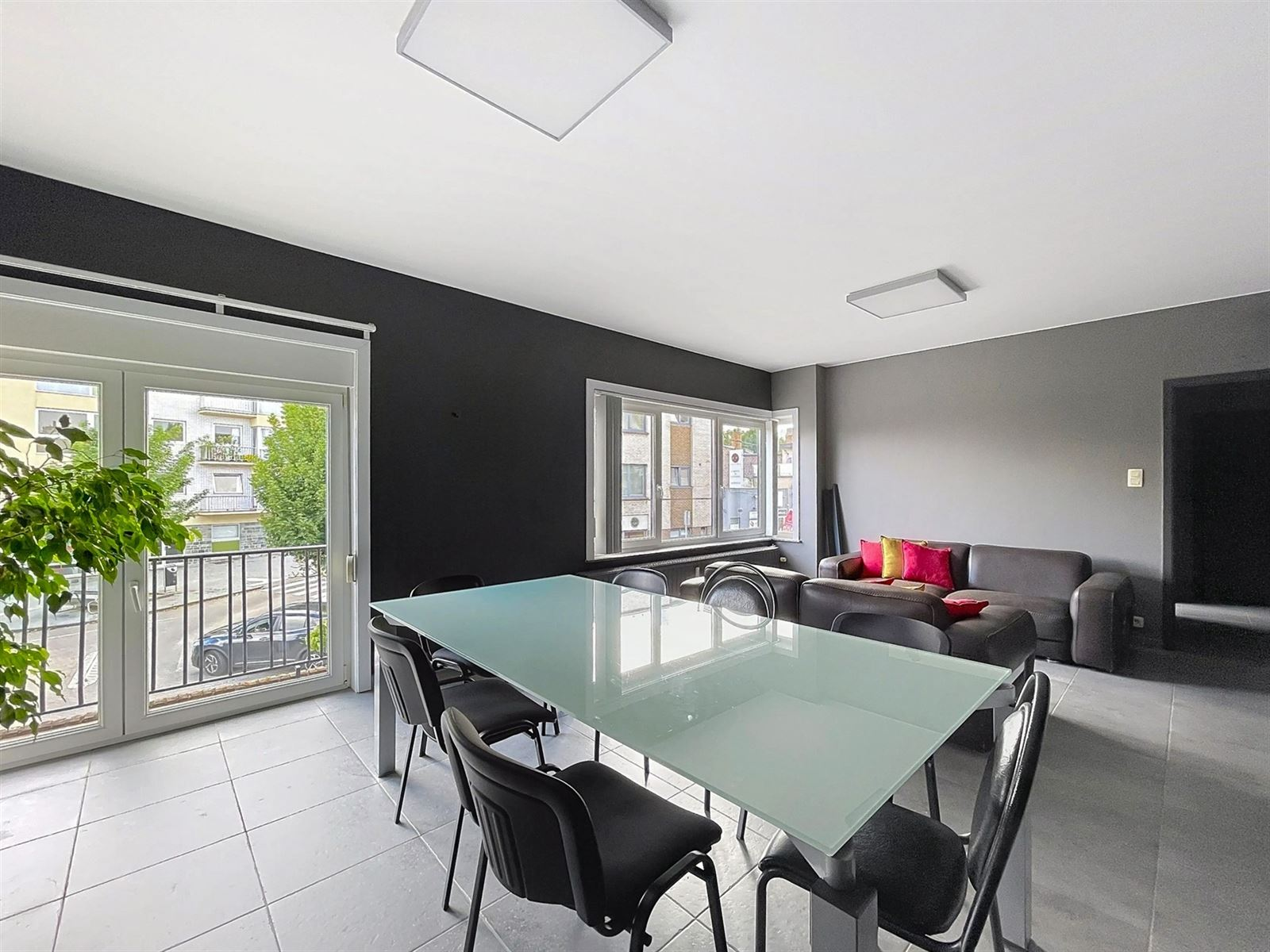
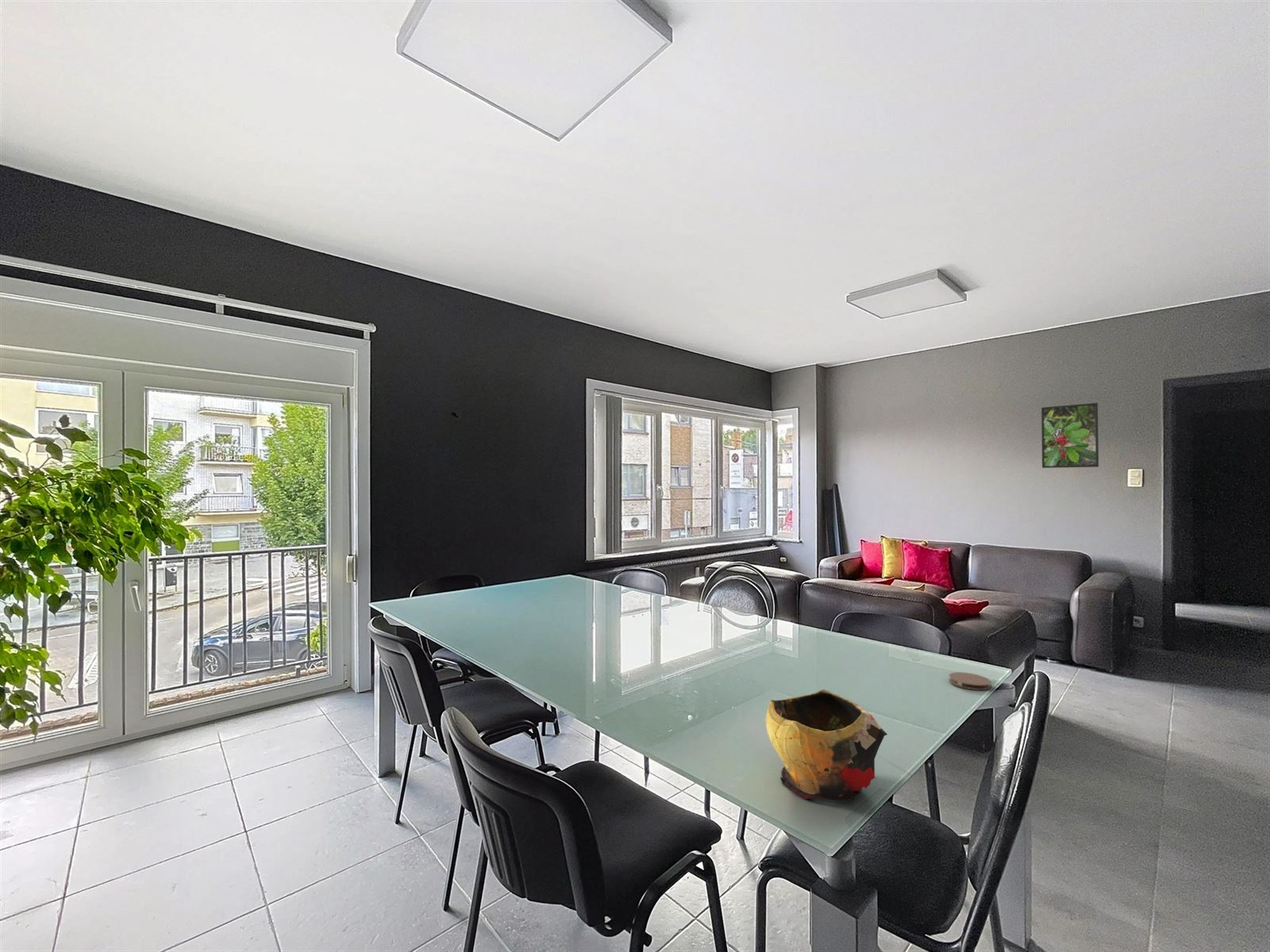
+ coaster [948,671,991,691]
+ decorative bowl [764,689,888,801]
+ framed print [1041,402,1099,469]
